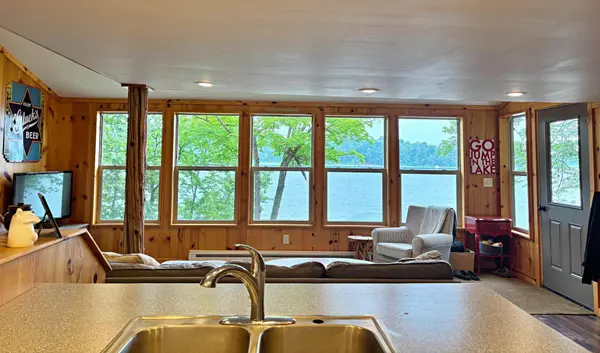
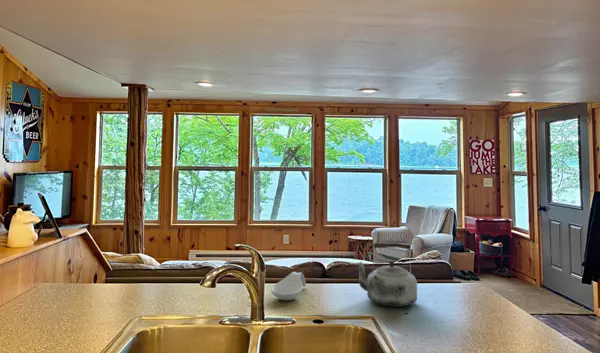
+ spoon rest [270,271,307,301]
+ kettle [355,241,418,308]
